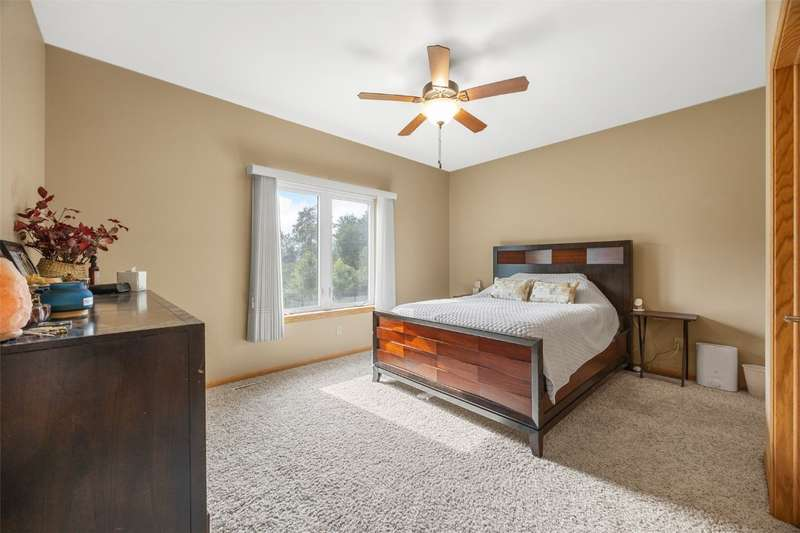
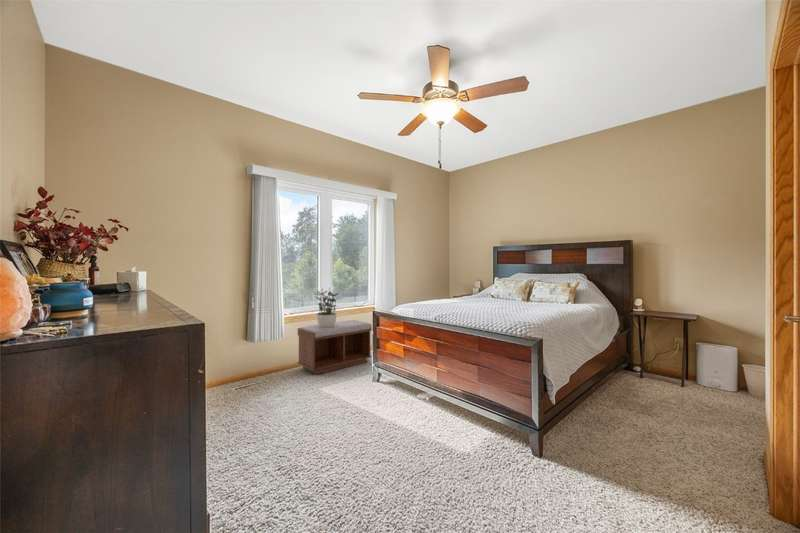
+ potted plant [314,289,340,327]
+ bench [297,319,373,375]
